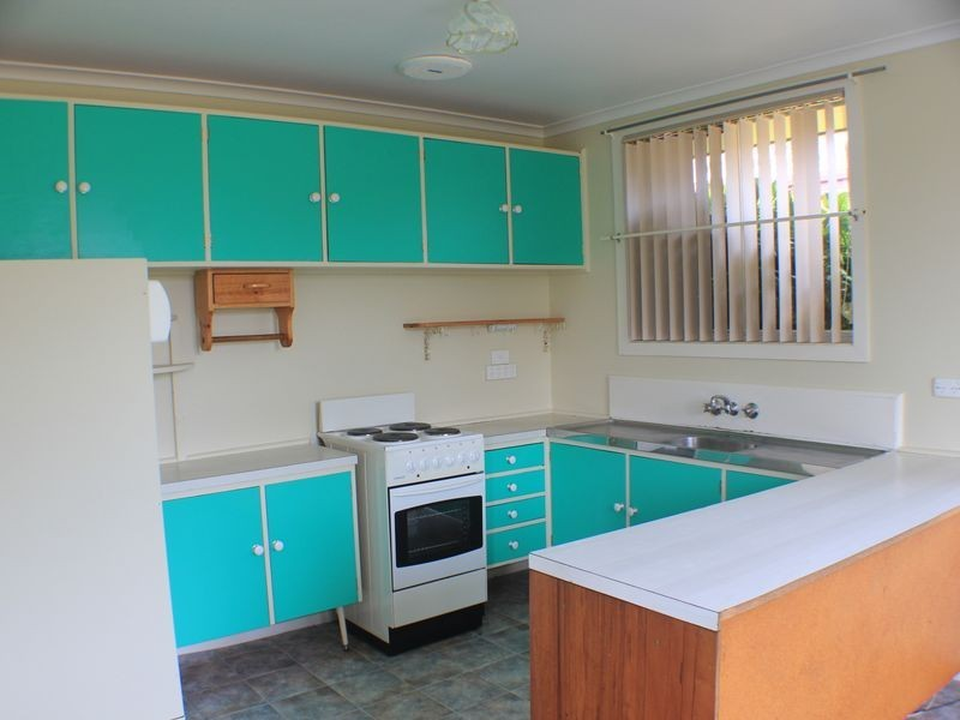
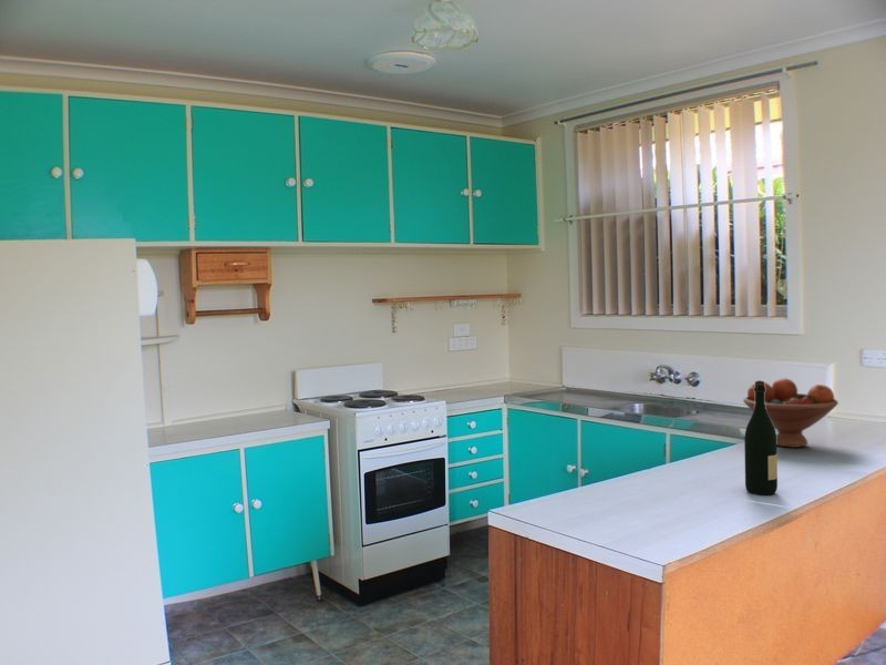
+ wine bottle [743,380,779,497]
+ fruit bowl [742,377,839,449]
